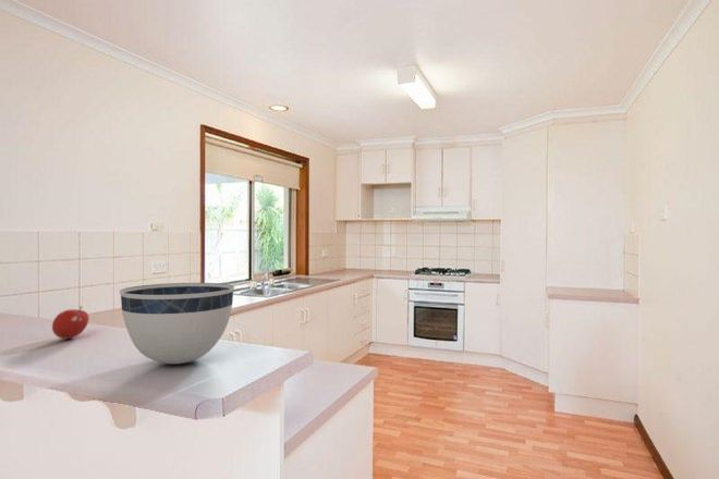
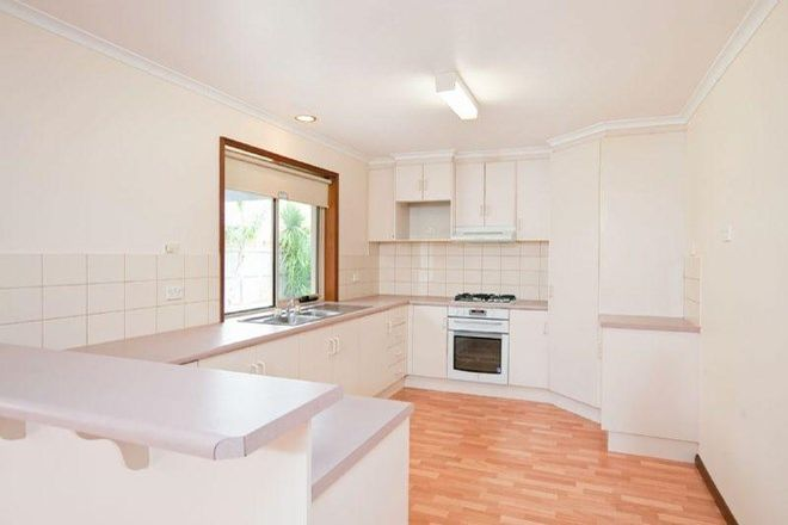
- fruit [51,305,90,340]
- bowl [119,282,235,365]
